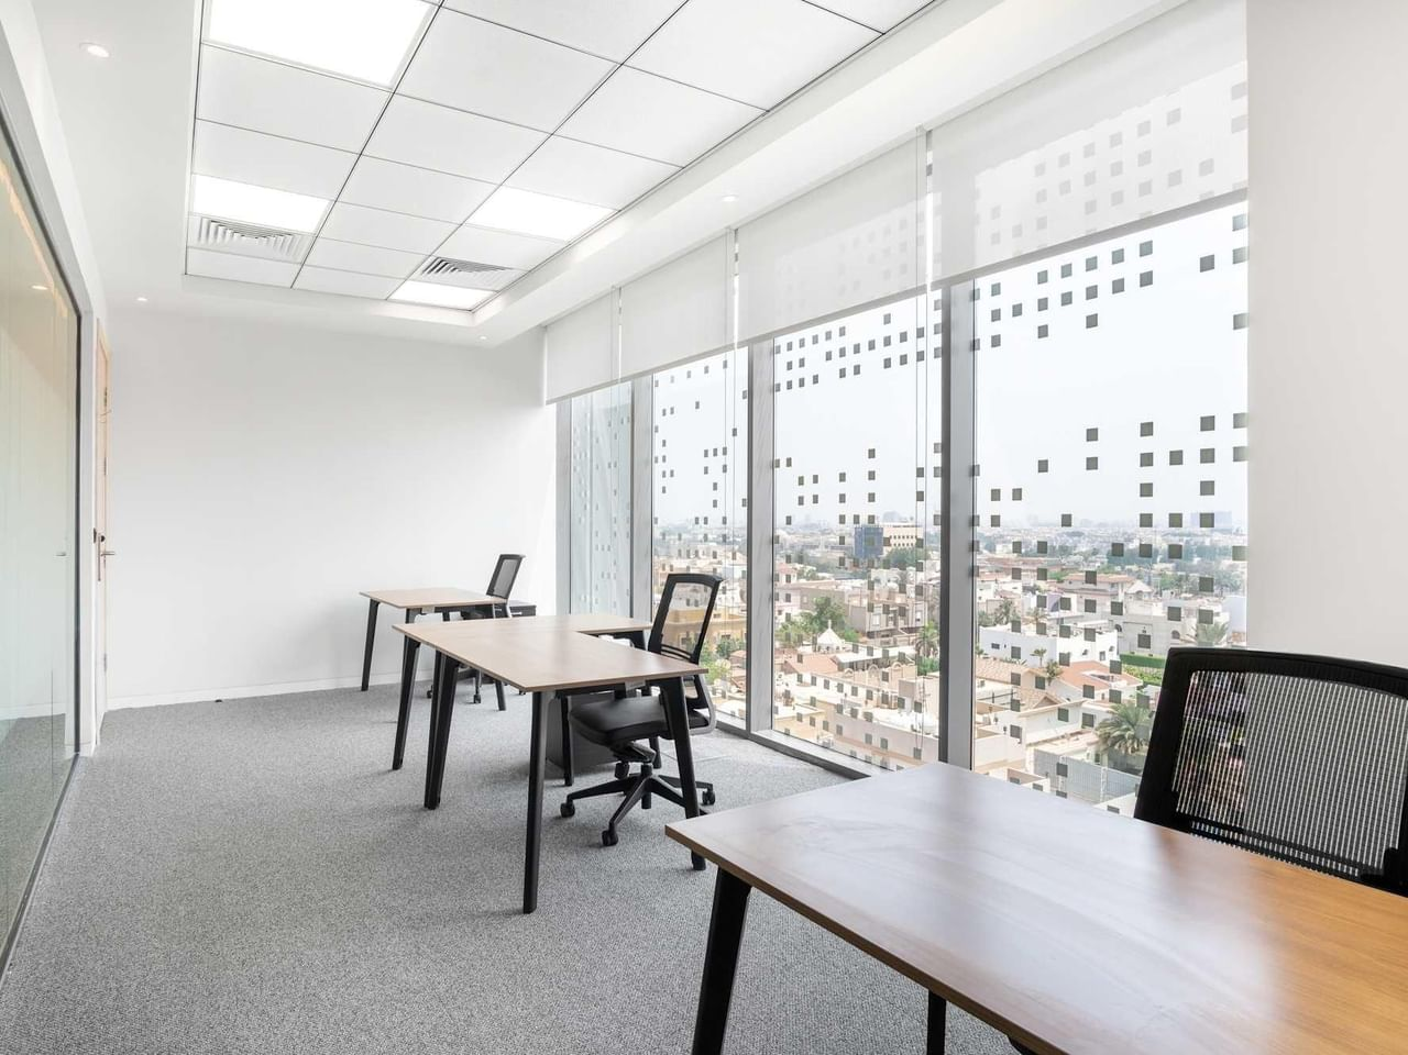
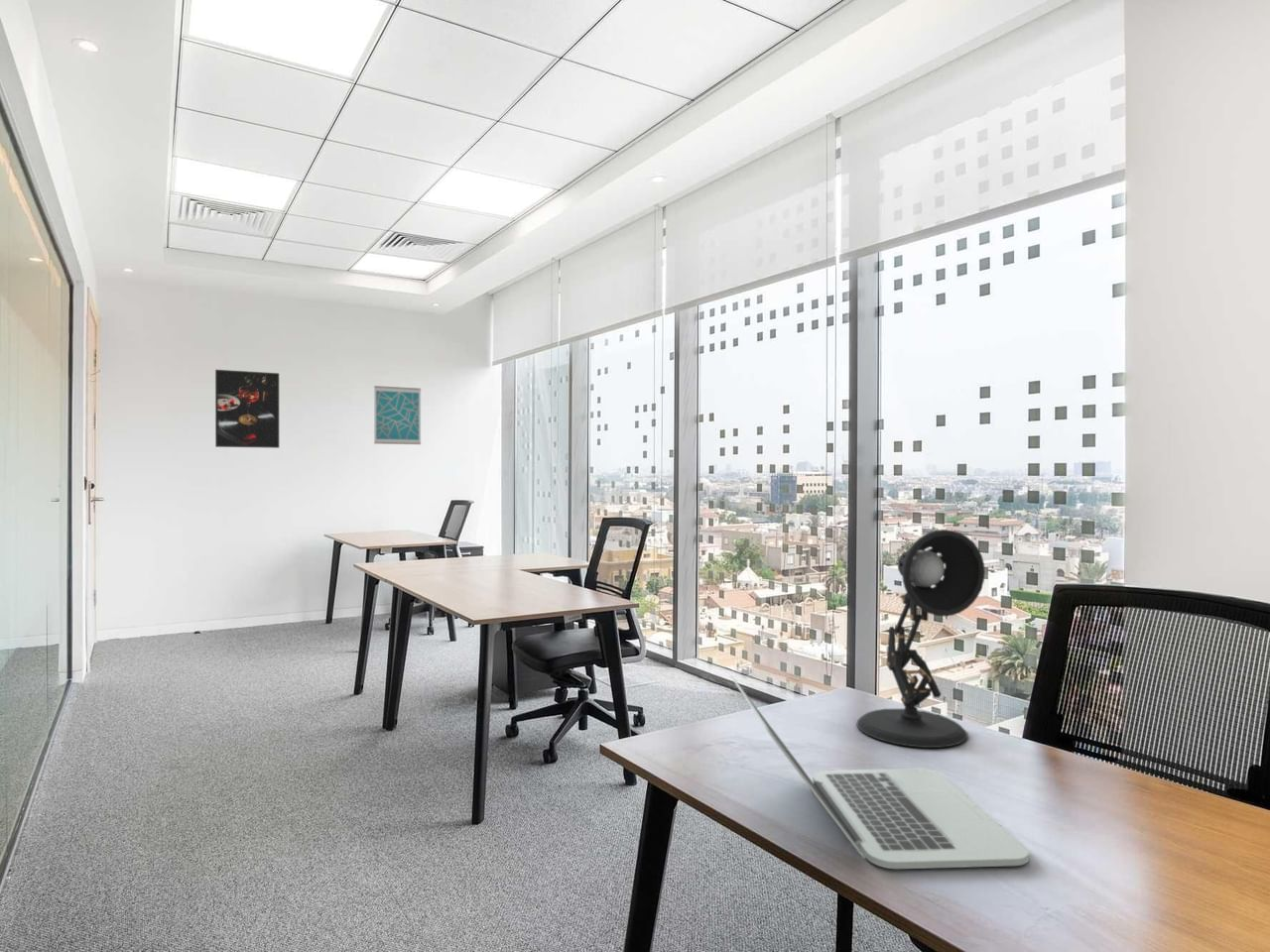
+ desk lamp [856,529,986,749]
+ wall art [373,385,422,445]
+ laptop [730,674,1030,870]
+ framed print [214,369,280,449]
